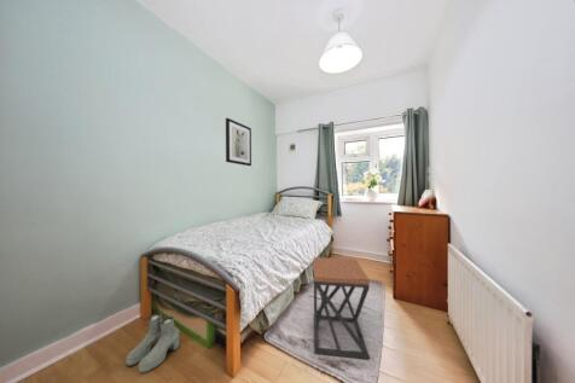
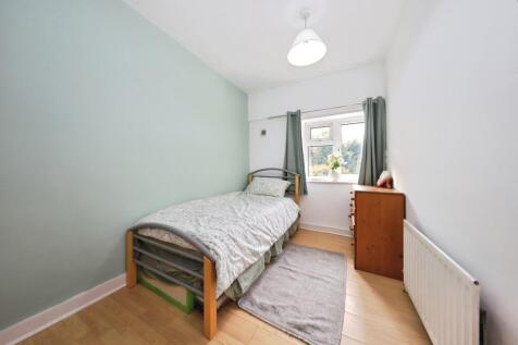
- stool [313,256,371,360]
- wall art [225,117,252,167]
- boots [124,312,180,375]
